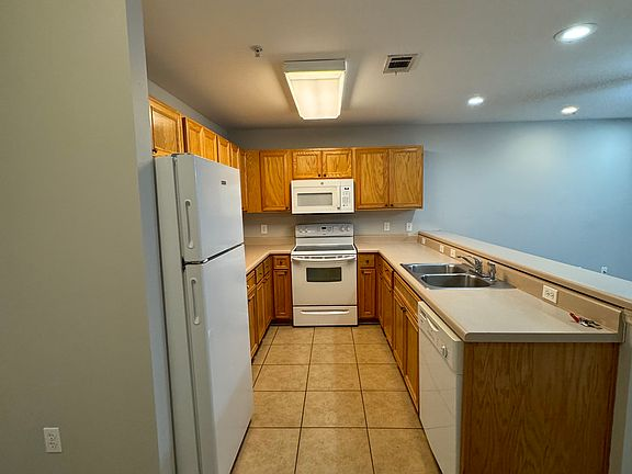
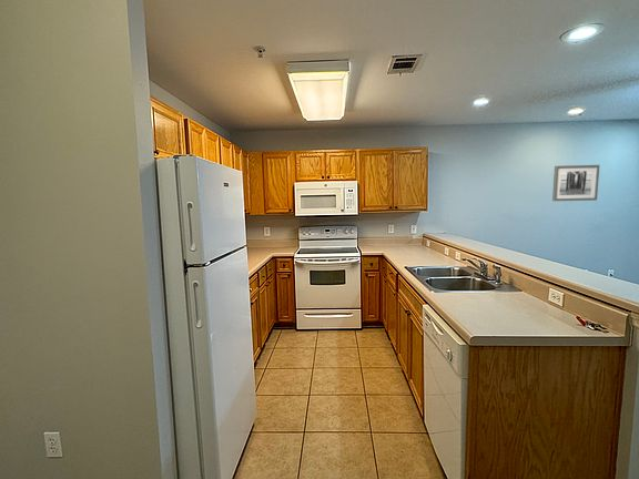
+ wall art [551,164,600,202]
